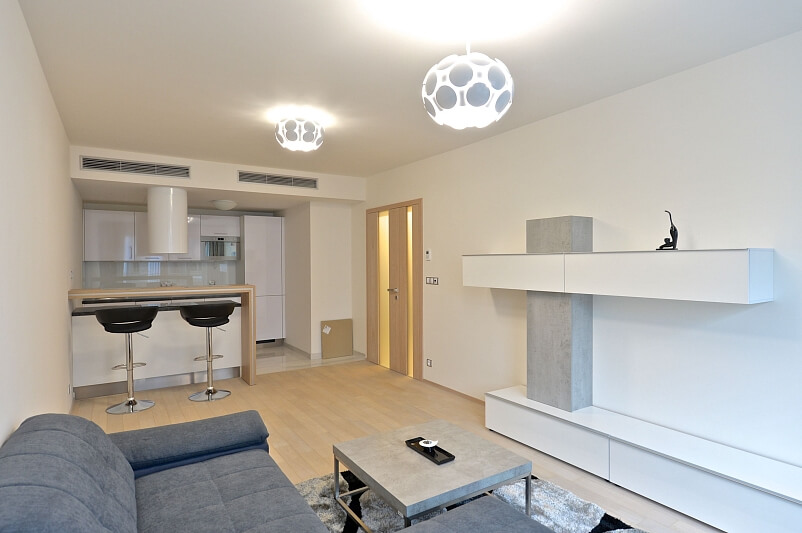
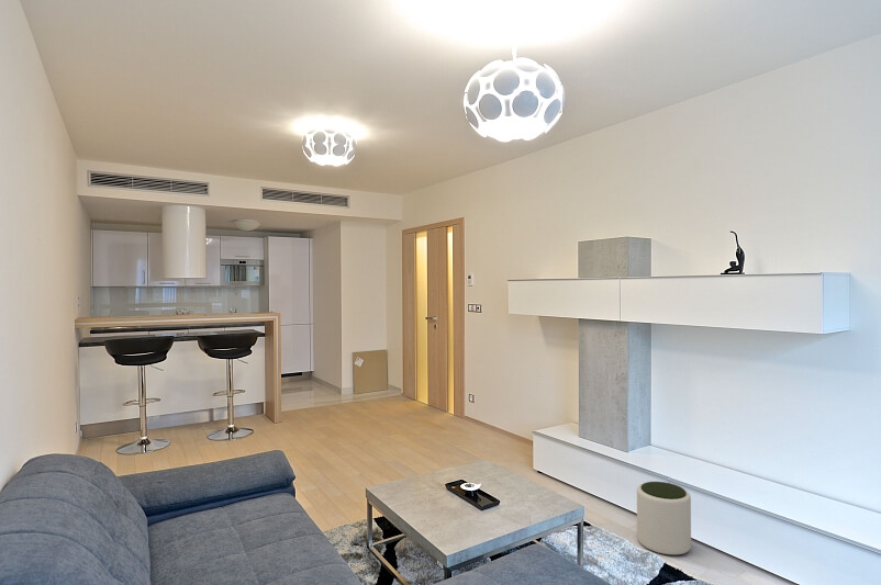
+ plant pot [636,481,692,556]
